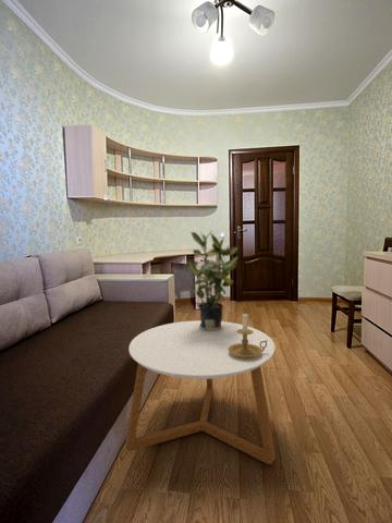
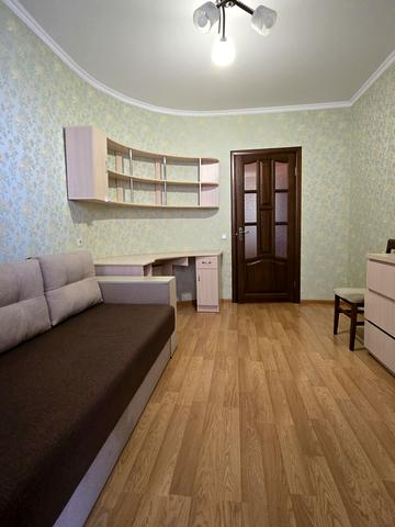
- potted plant [184,230,240,331]
- coffee table [125,319,277,465]
- candle holder [228,313,268,357]
